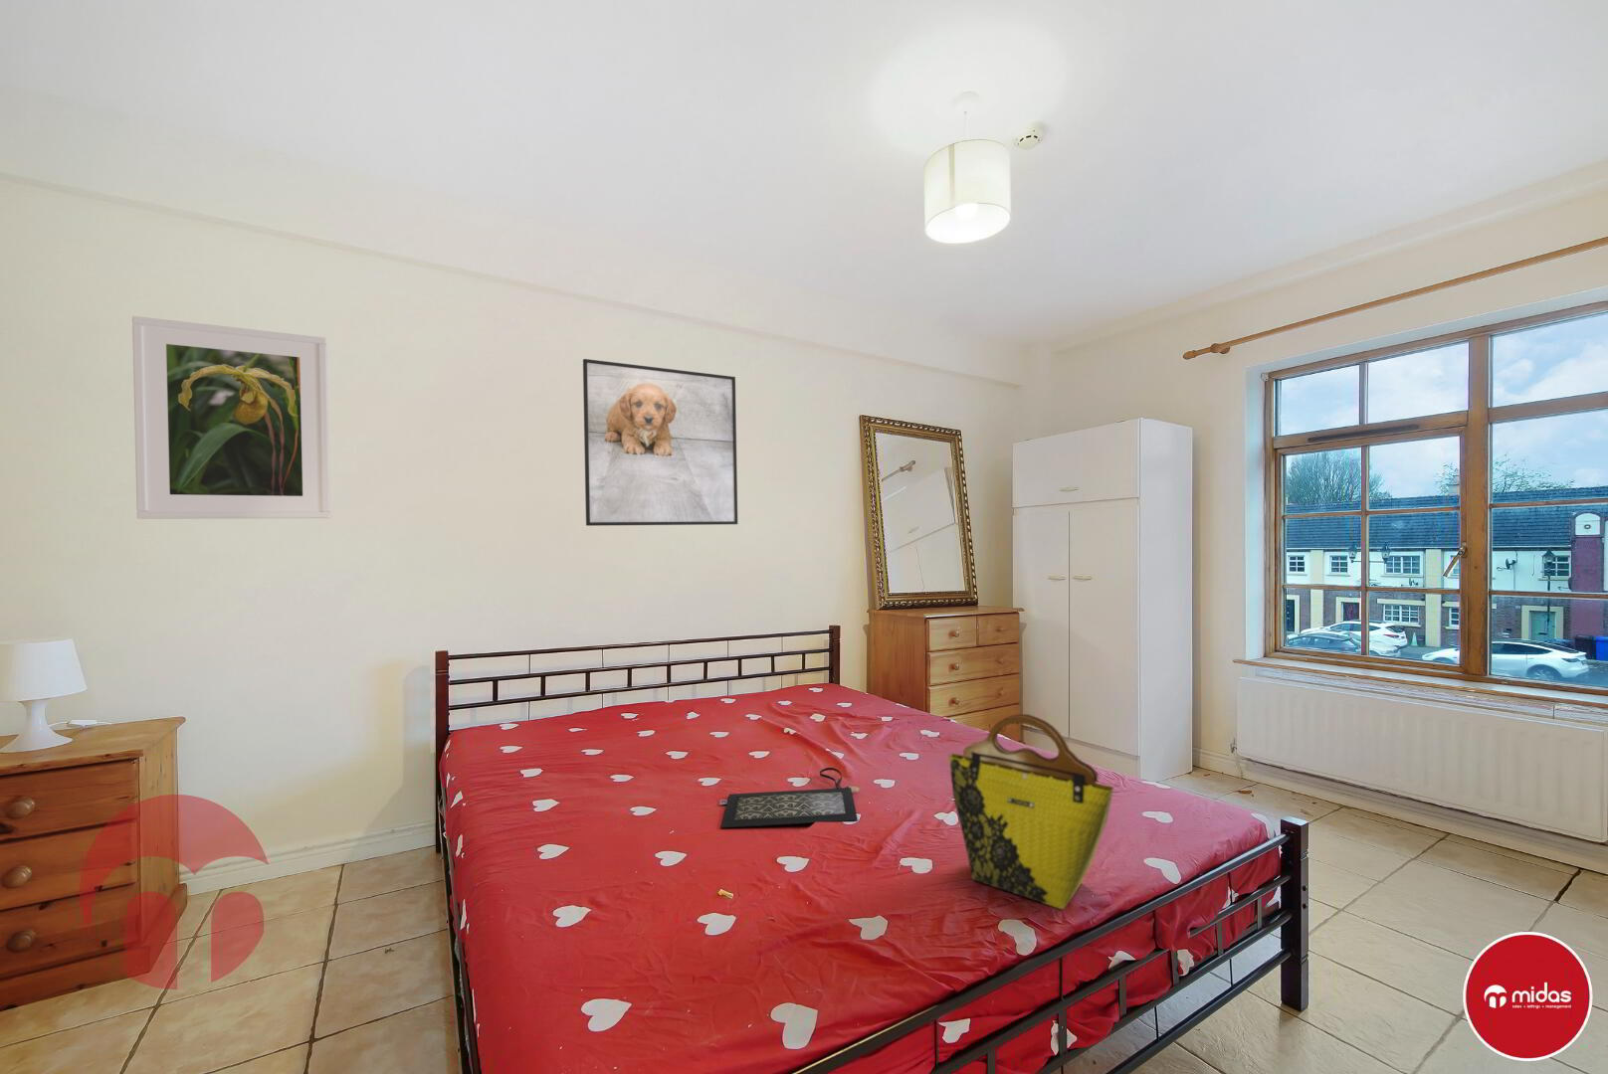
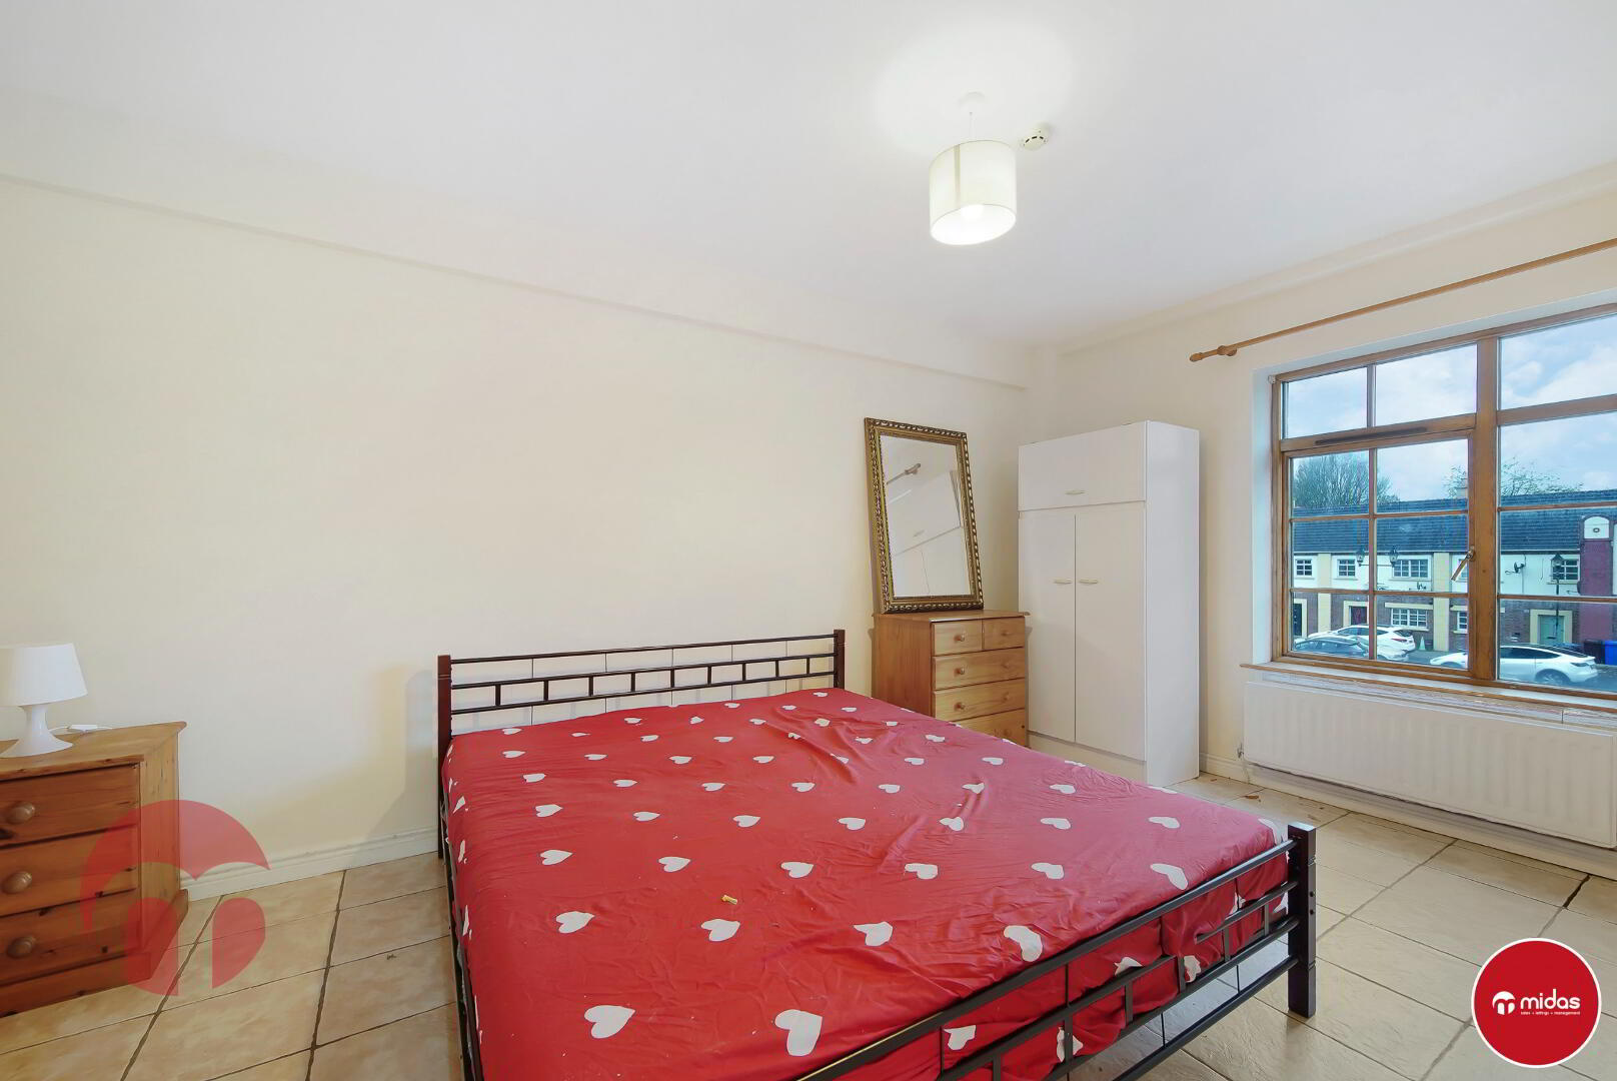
- tote bag [948,713,1114,910]
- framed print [582,358,739,527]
- clutch bag [718,767,860,829]
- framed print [132,315,331,520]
